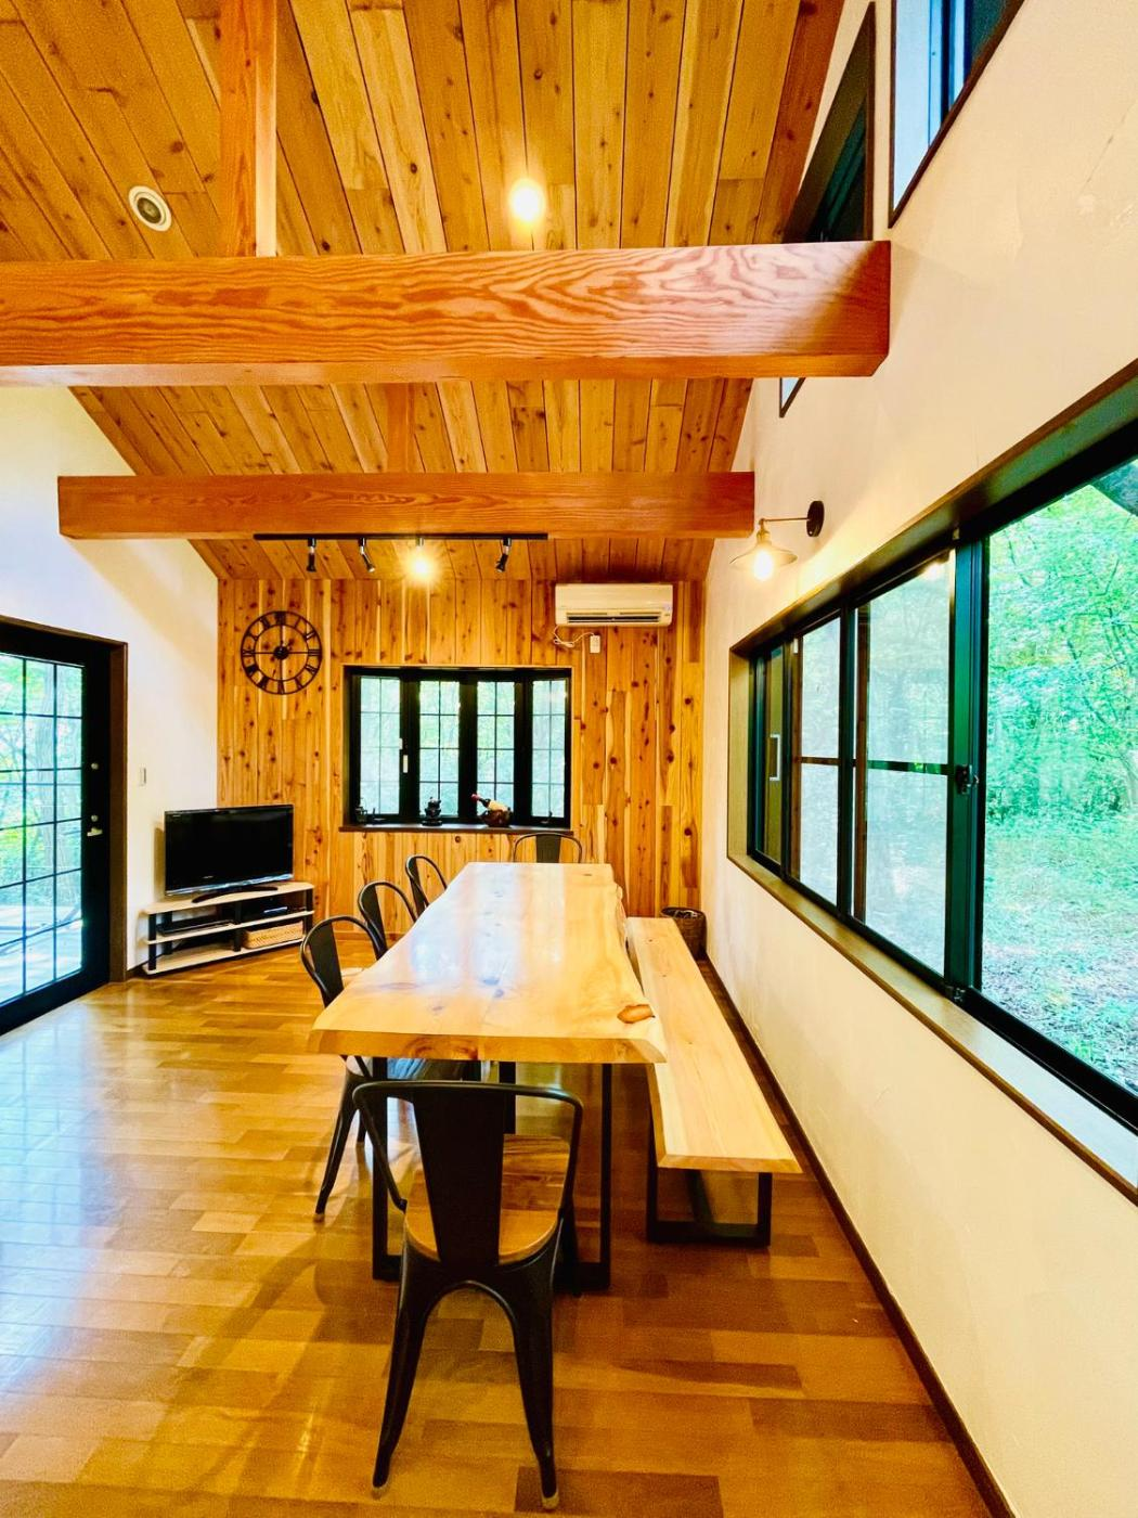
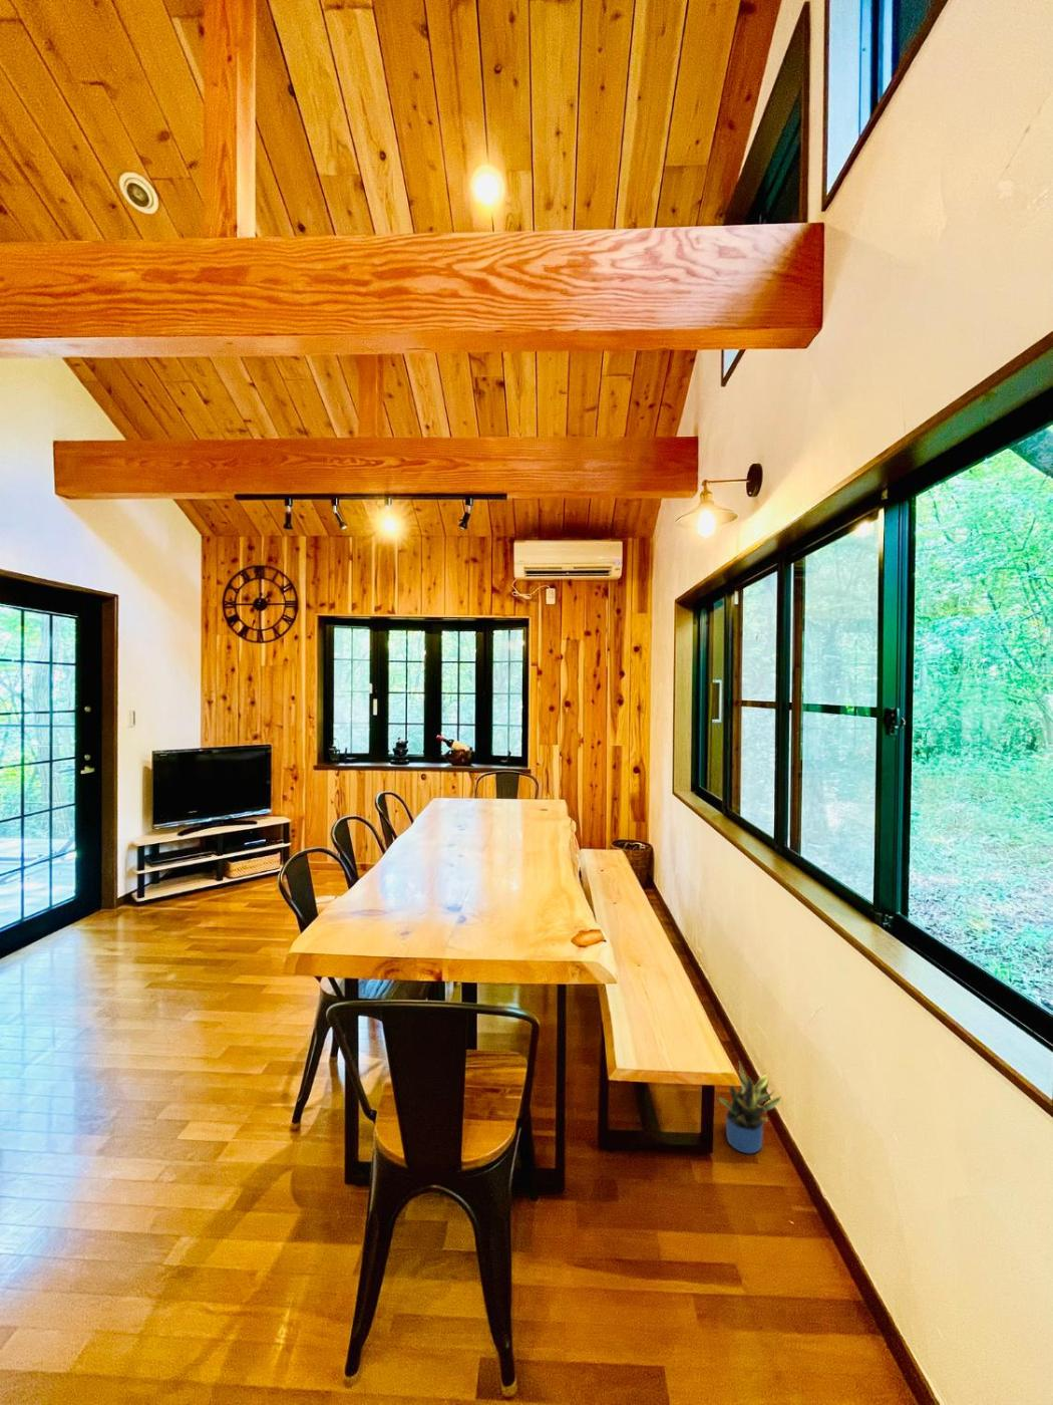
+ potted plant [717,1061,782,1154]
